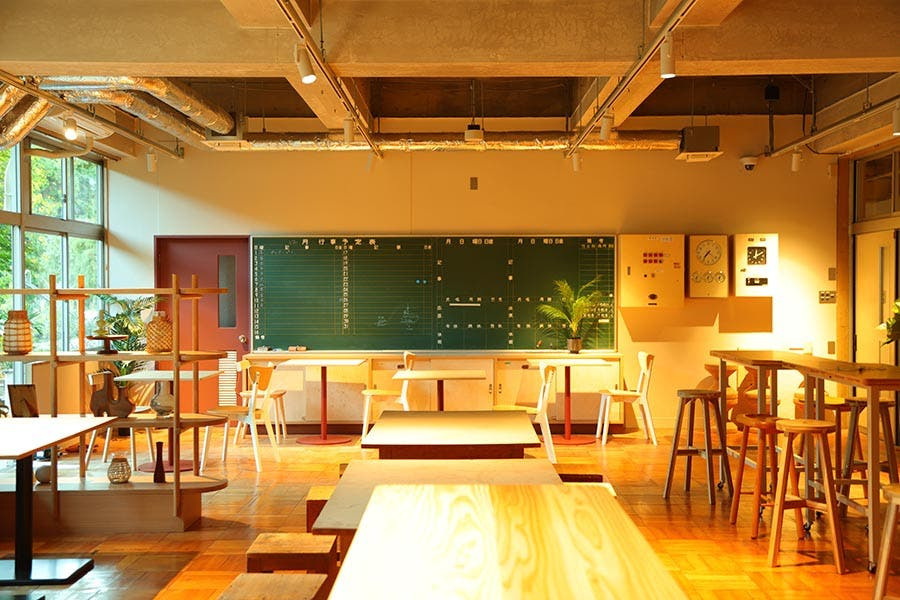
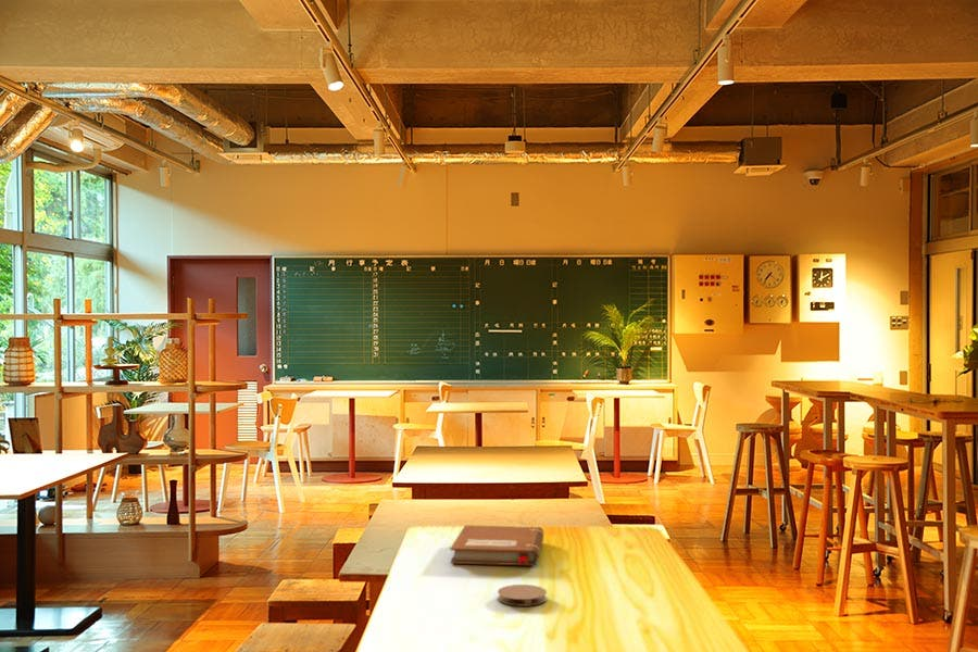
+ coaster [497,584,548,607]
+ notebook [449,524,544,566]
